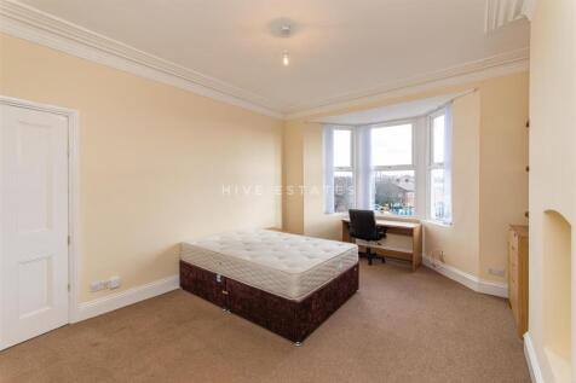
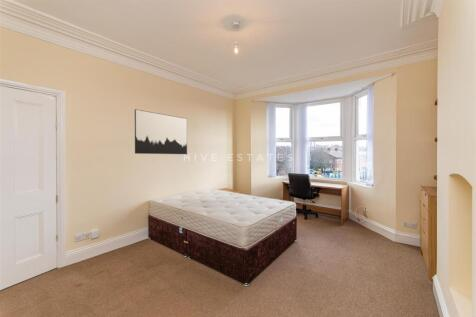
+ wall art [134,108,188,155]
